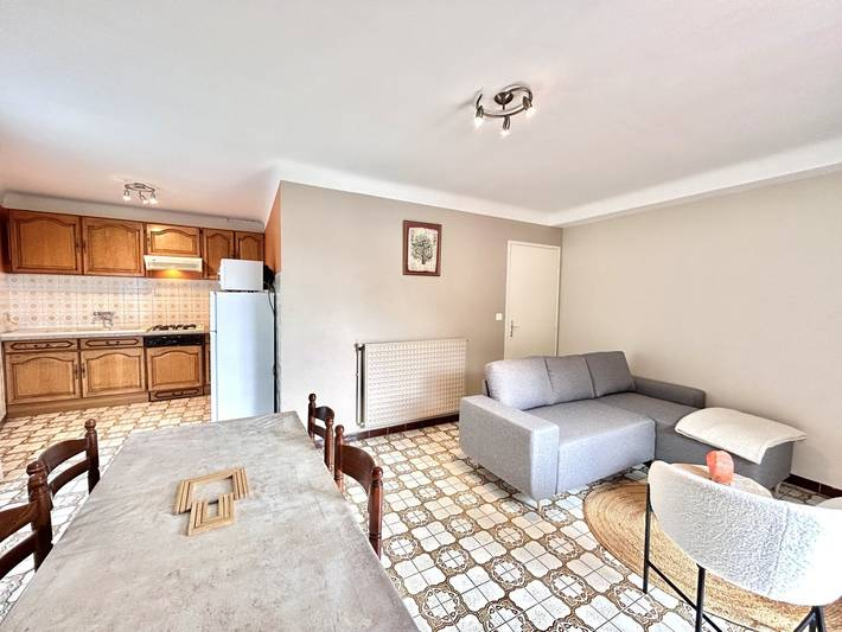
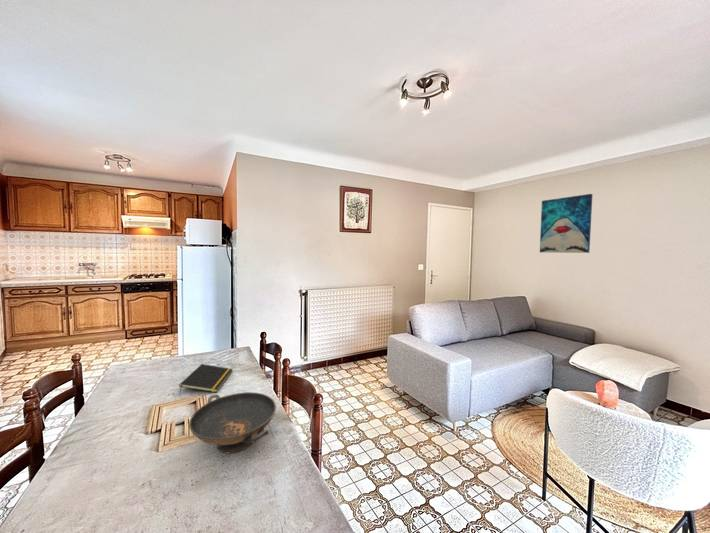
+ wall art [539,193,593,254]
+ decorative bowl [188,391,277,454]
+ notepad [178,363,234,395]
